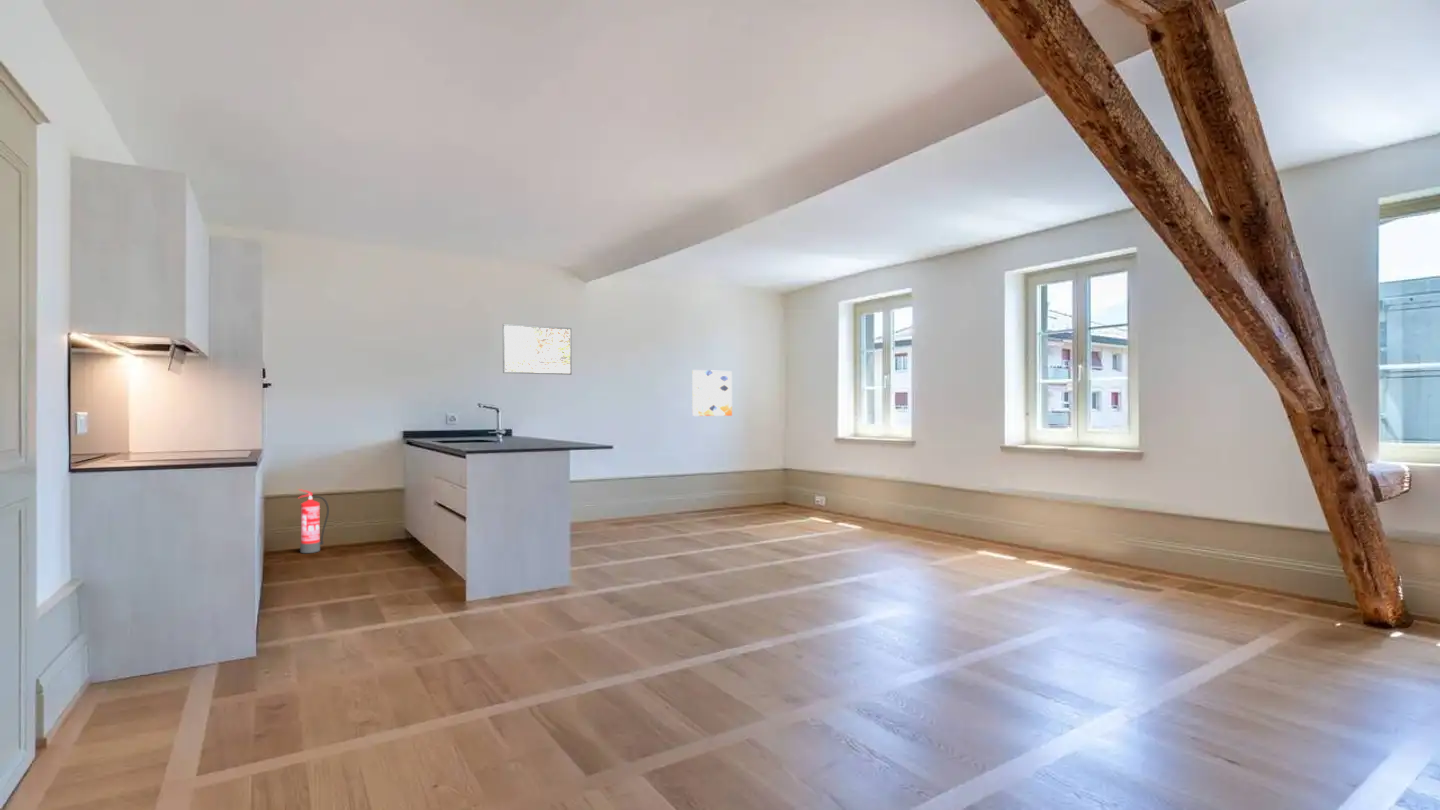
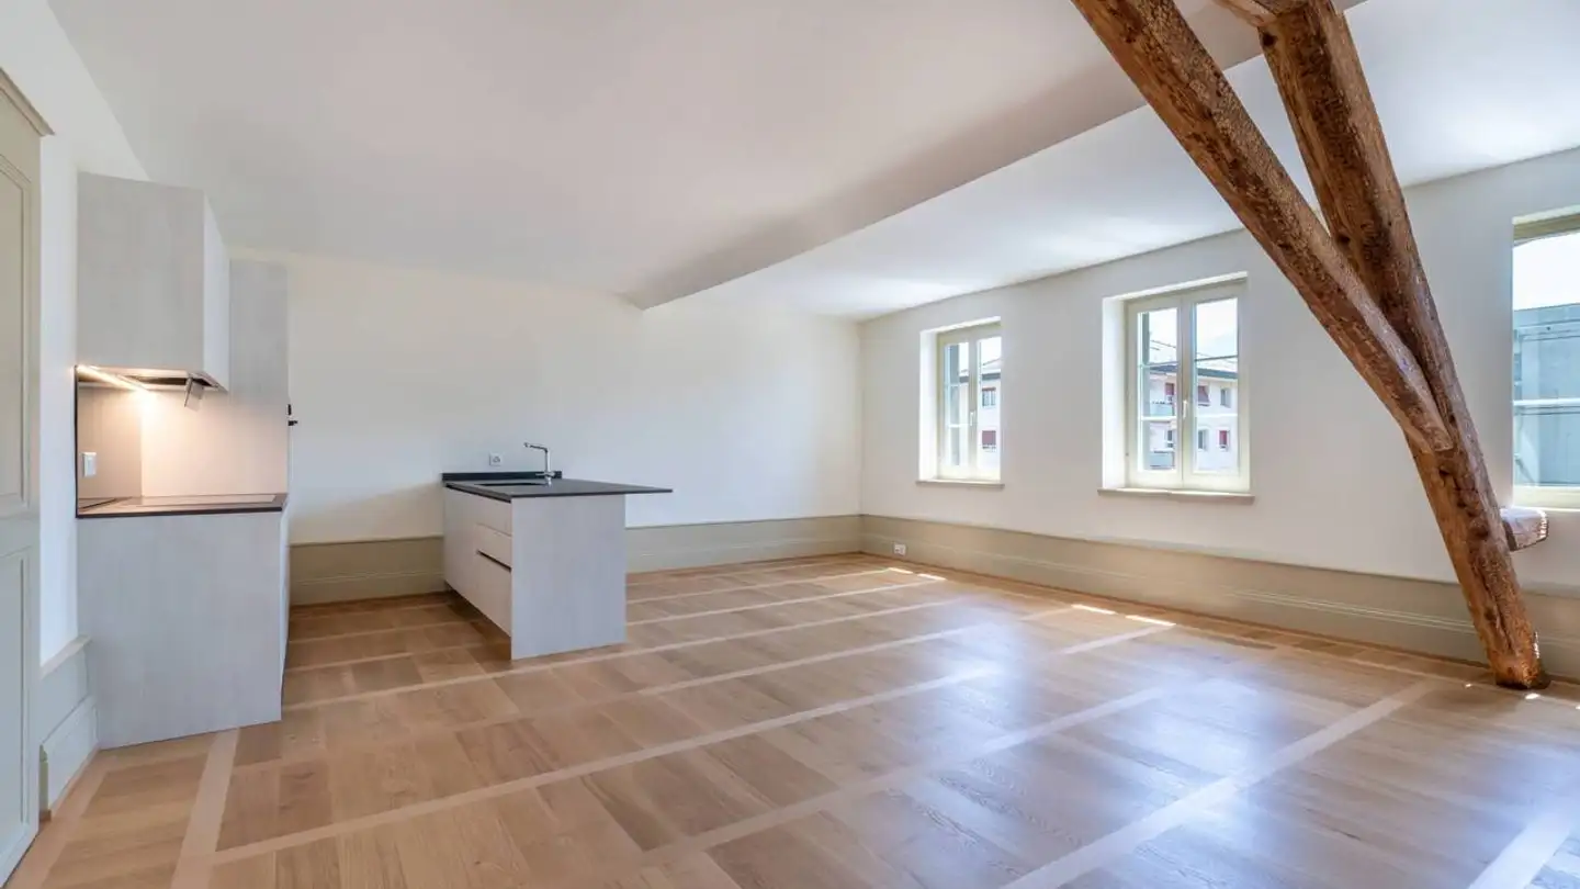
- fire extinguisher [297,488,330,554]
- wall art [691,369,733,417]
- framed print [502,323,573,376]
